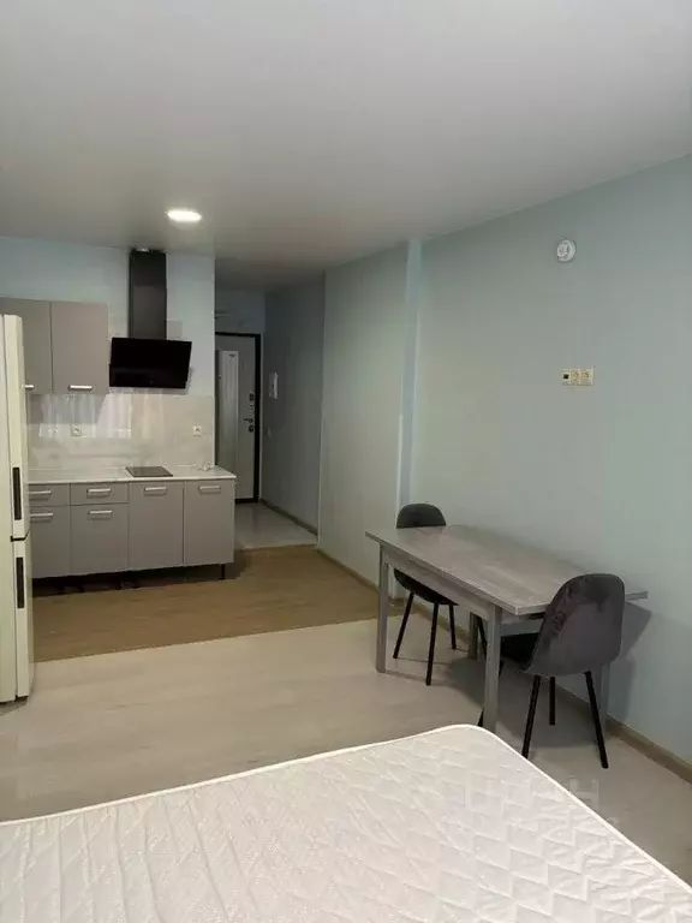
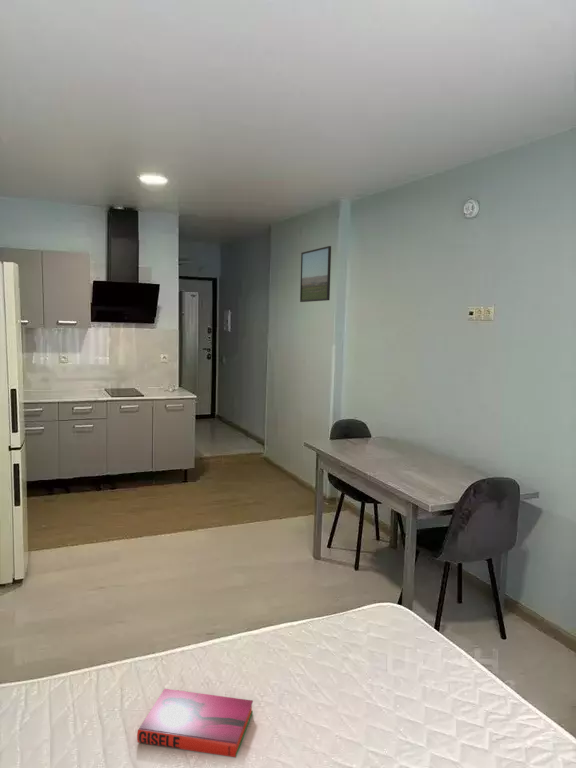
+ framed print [299,245,332,303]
+ hardback book [136,688,254,759]
